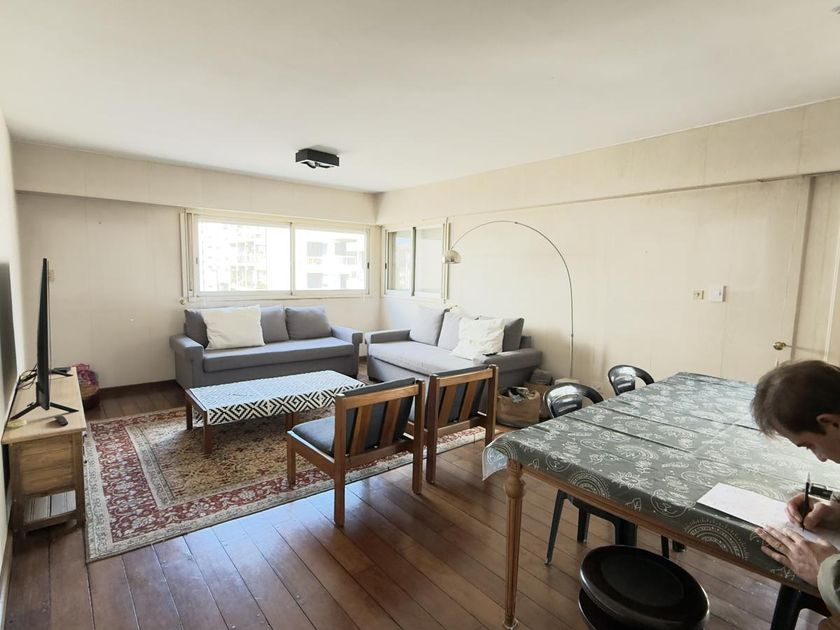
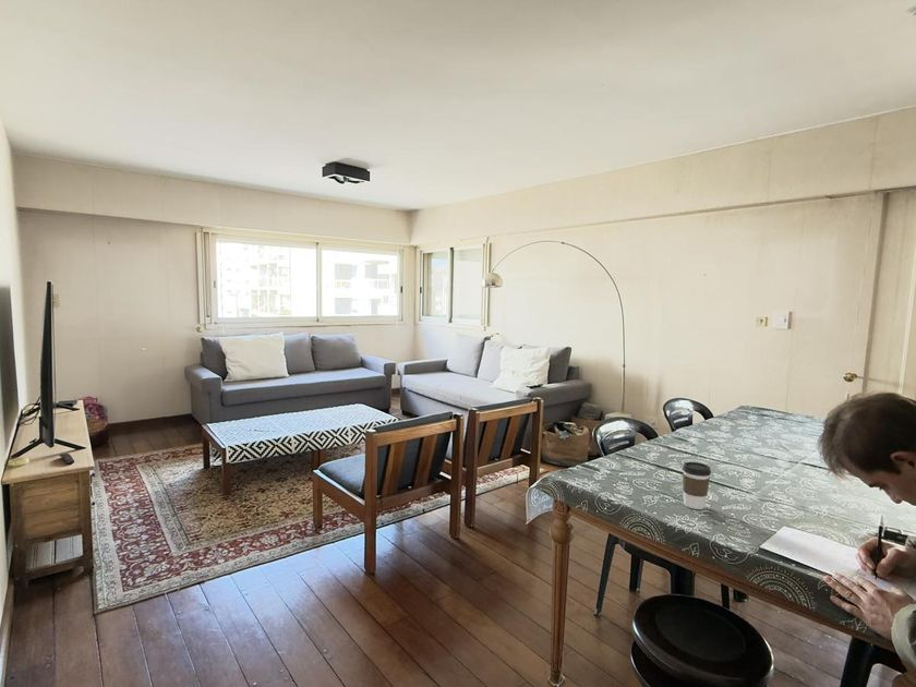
+ coffee cup [682,461,712,510]
